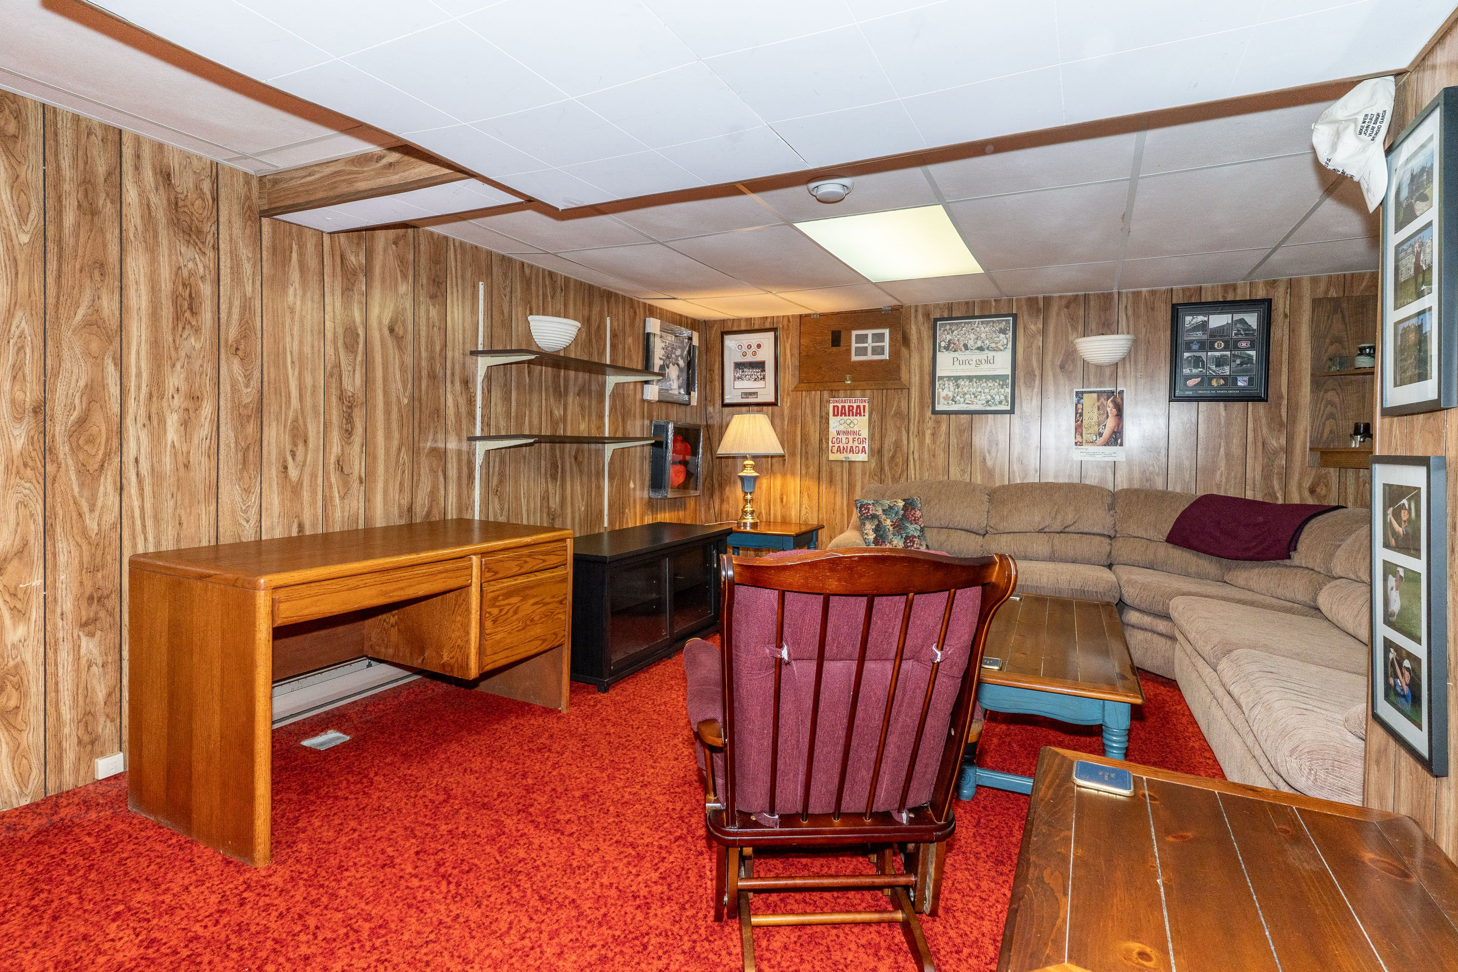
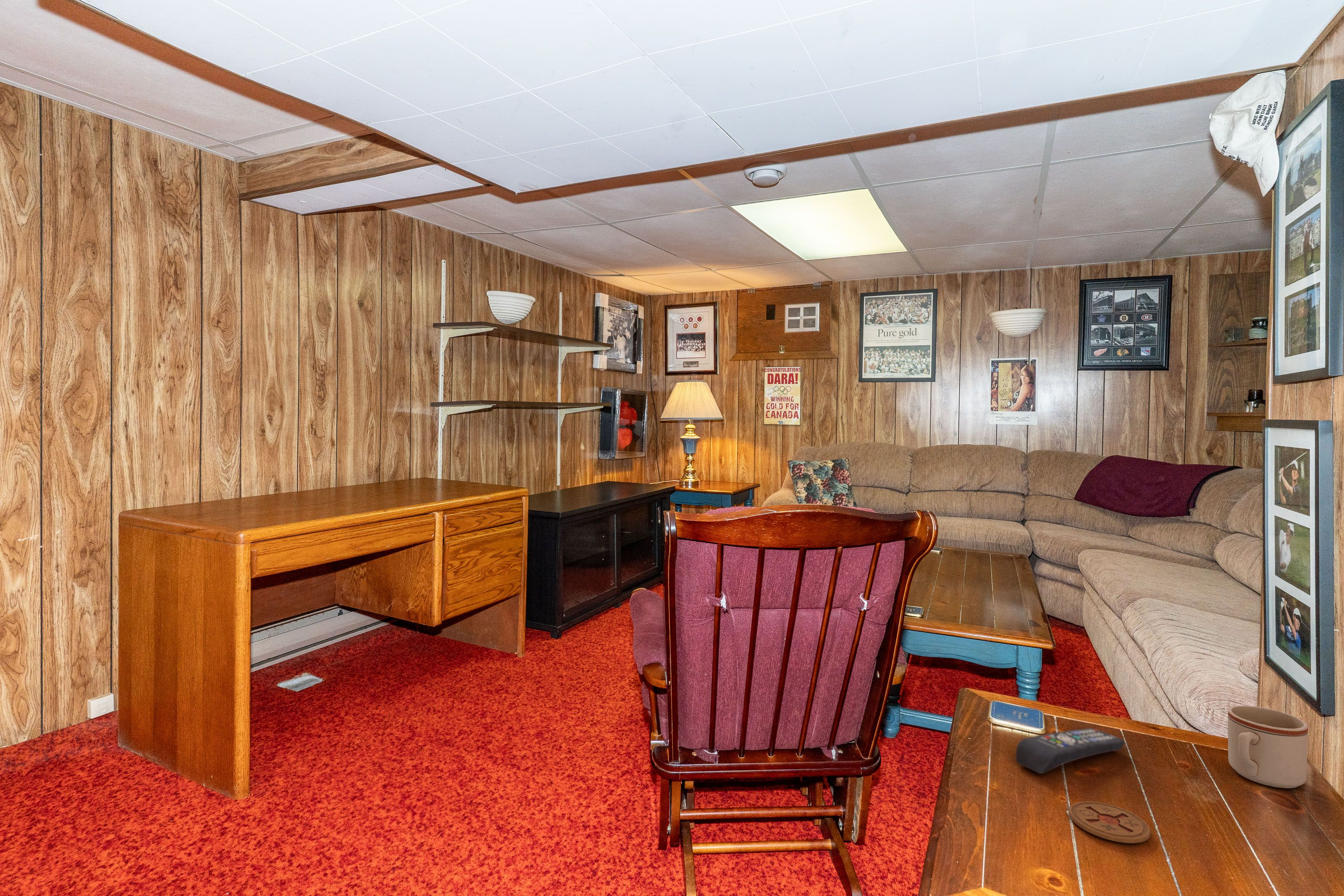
+ coaster [1068,801,1151,843]
+ remote control [1015,728,1125,774]
+ mug [1227,705,1308,789]
